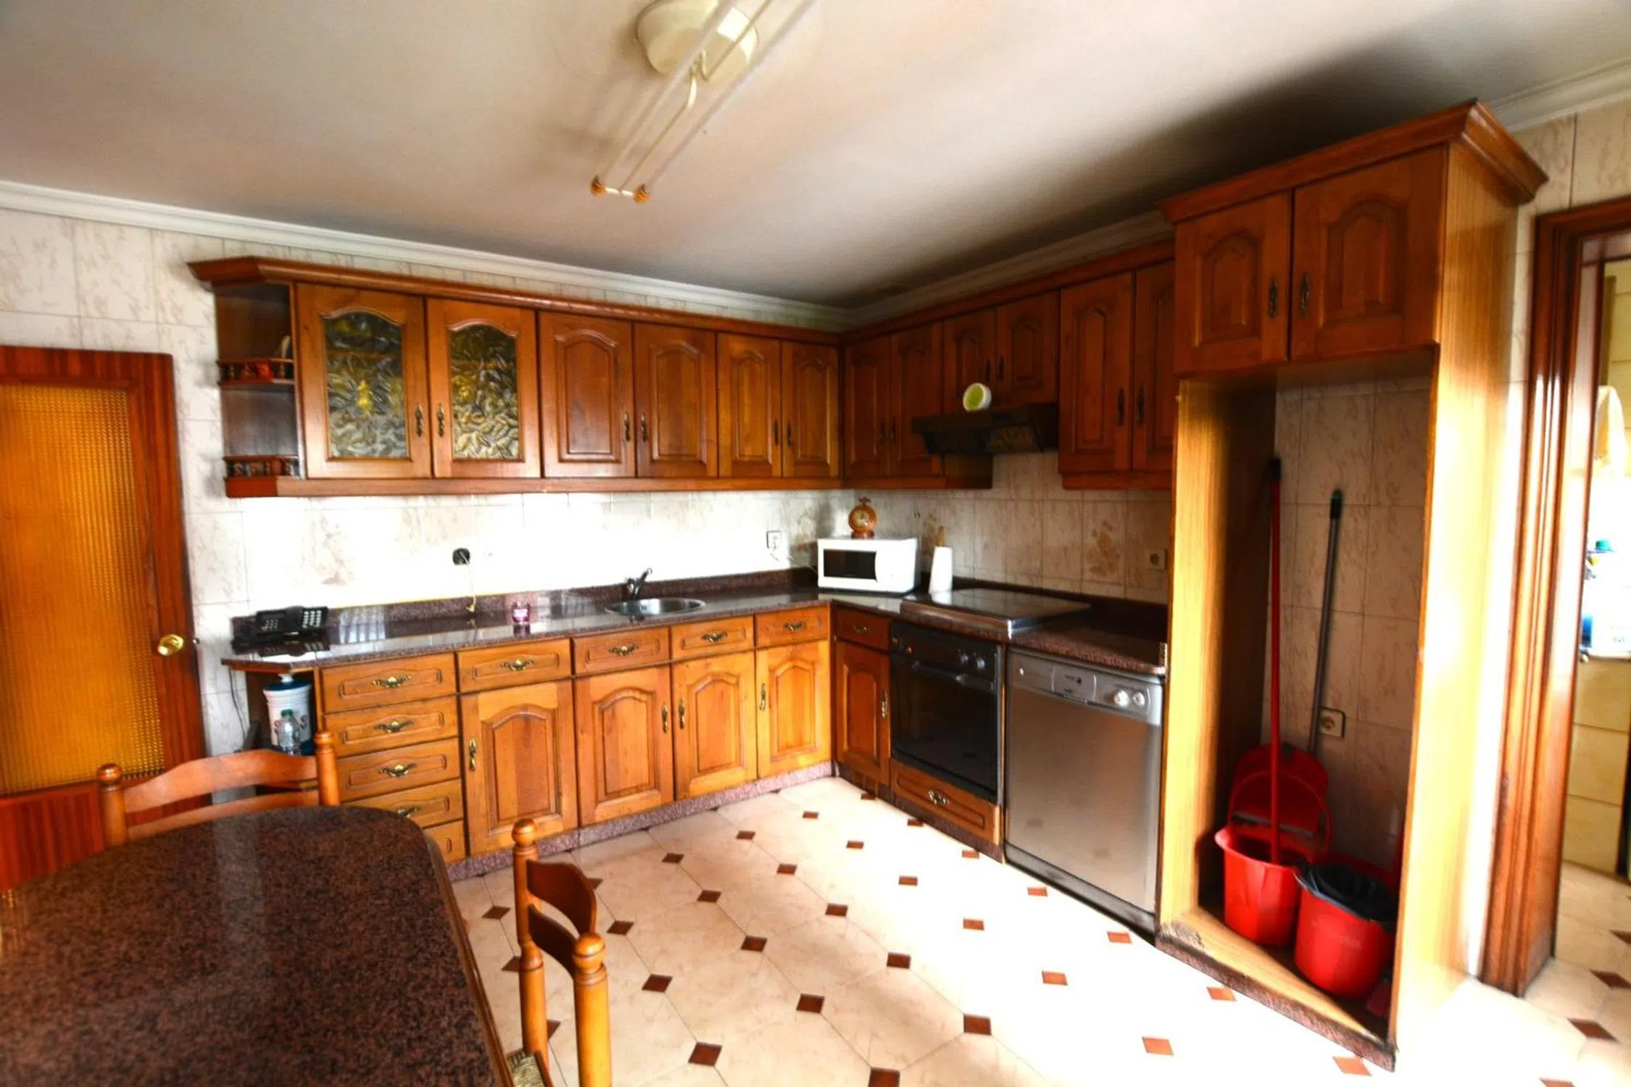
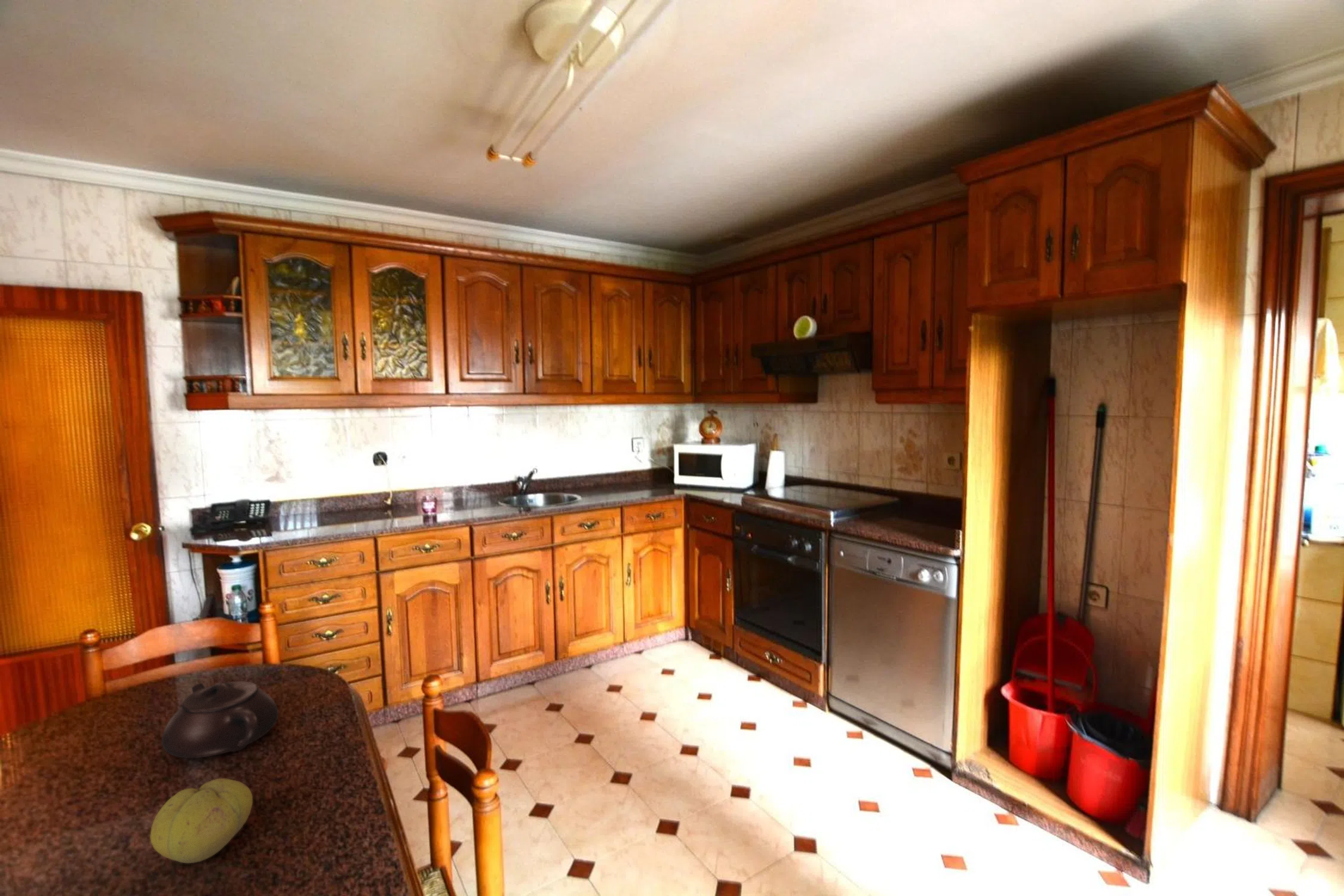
+ fruit [150,778,253,864]
+ teapot [161,680,279,759]
